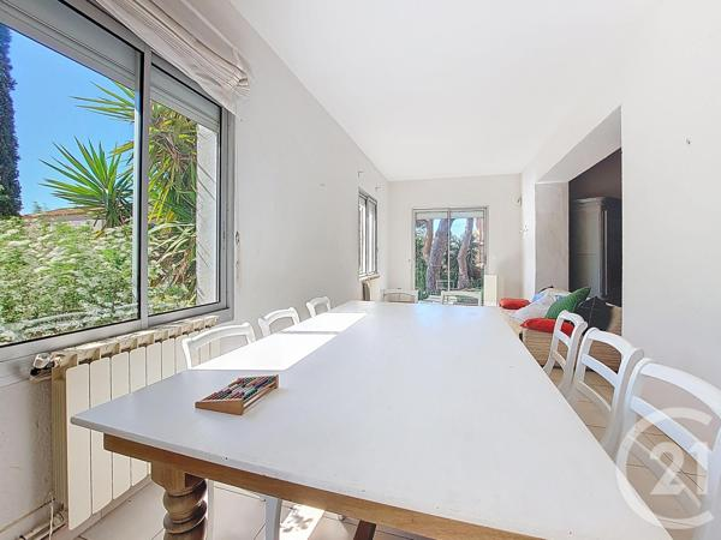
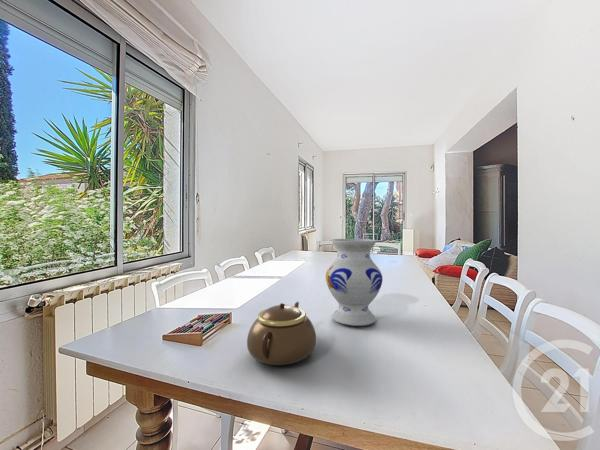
+ vase [325,238,383,327]
+ teapot [246,300,317,366]
